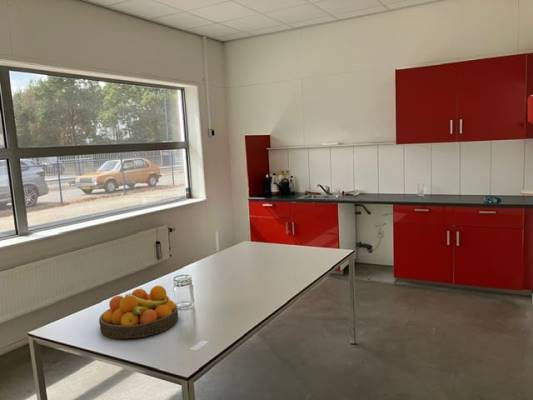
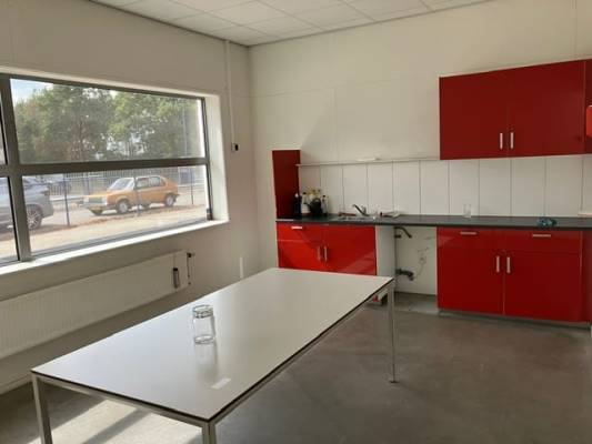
- fruit bowl [98,285,179,339]
